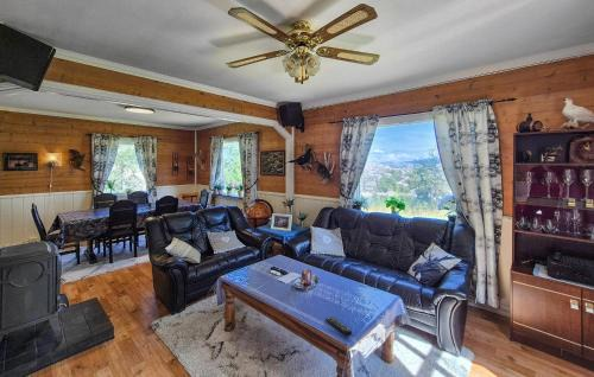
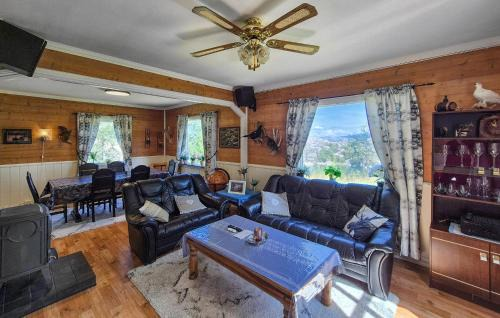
- remote control [324,315,353,337]
